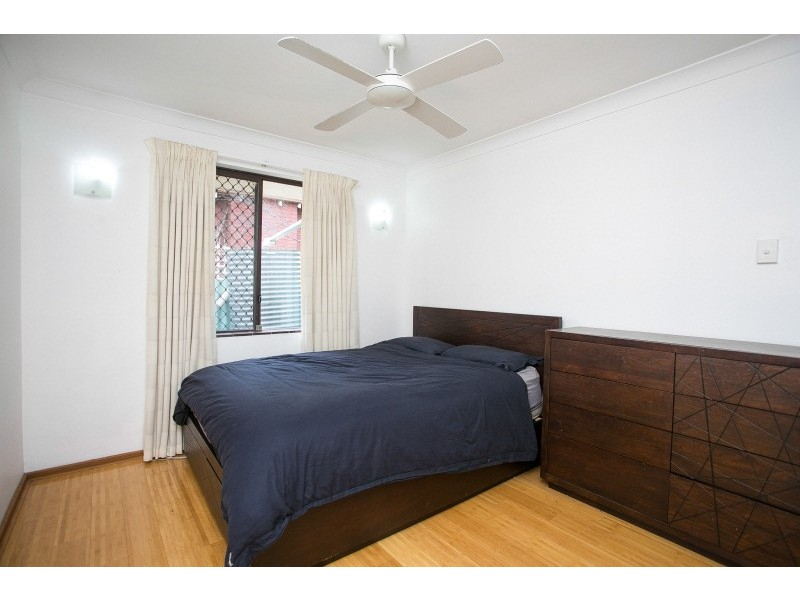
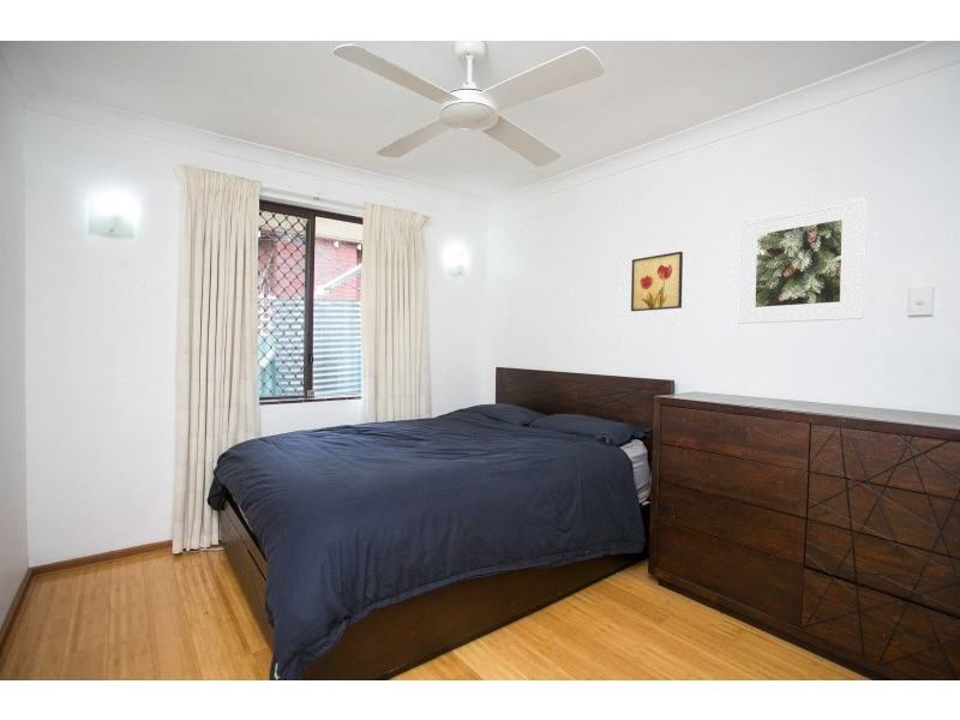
+ wall art [630,251,684,312]
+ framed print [737,196,868,325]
